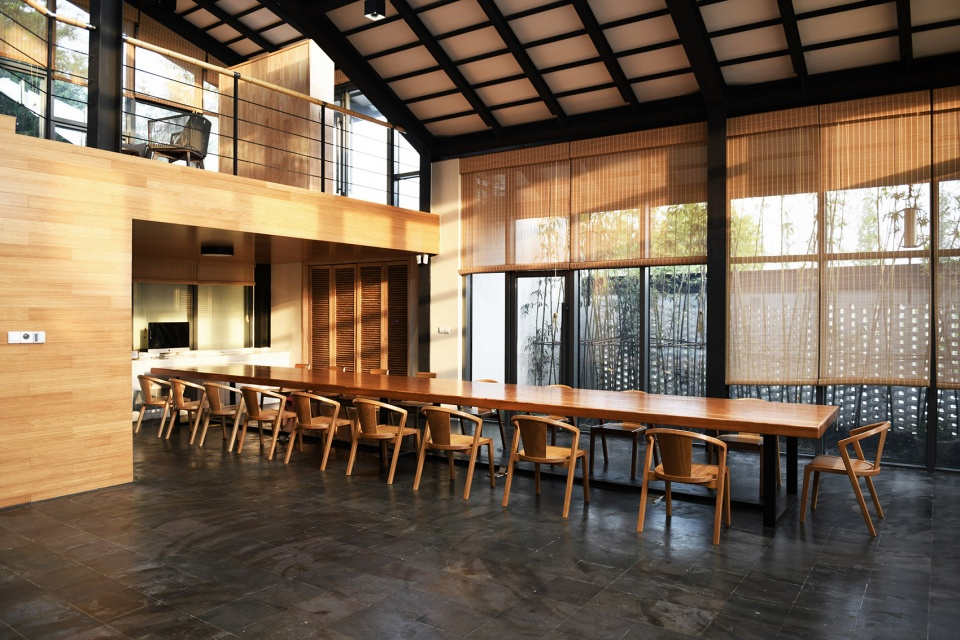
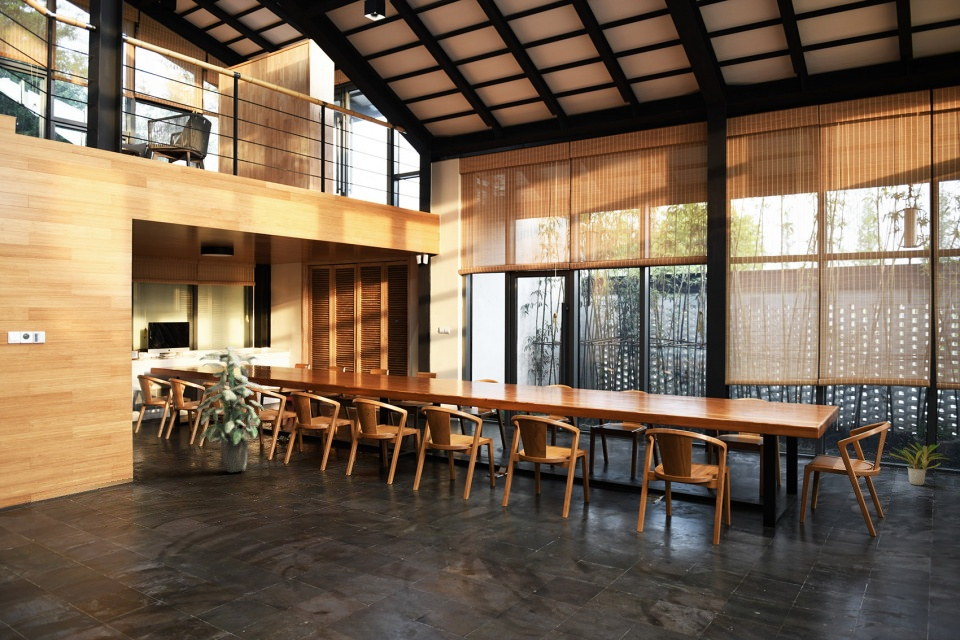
+ potted plant [888,442,953,486]
+ indoor plant [196,346,265,473]
